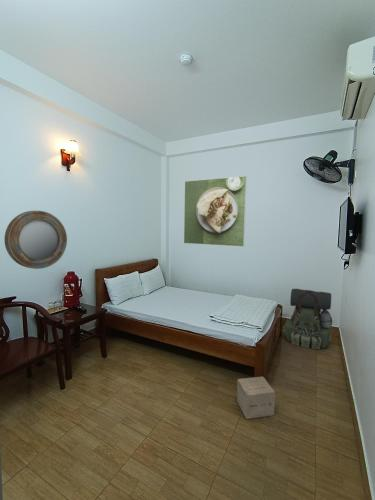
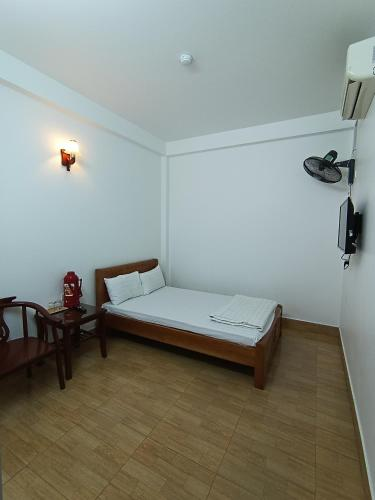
- home mirror [3,210,68,270]
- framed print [183,175,248,248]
- cardboard box [236,376,276,420]
- backpack [282,288,333,350]
